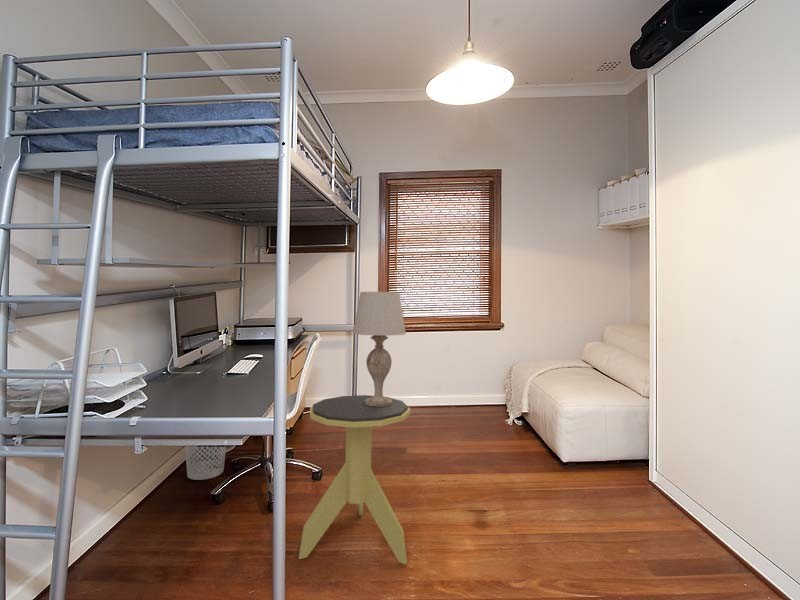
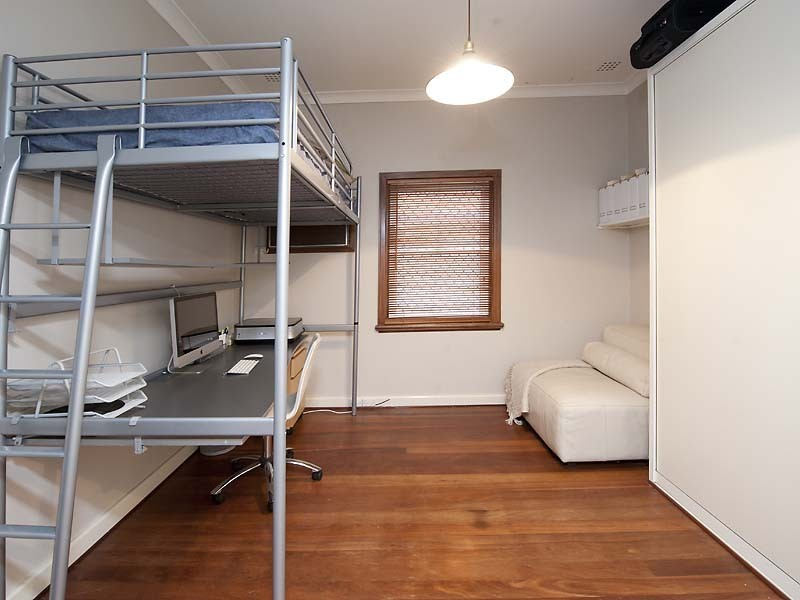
- side table [298,394,412,565]
- wastebasket [184,445,227,481]
- table lamp [352,291,407,406]
